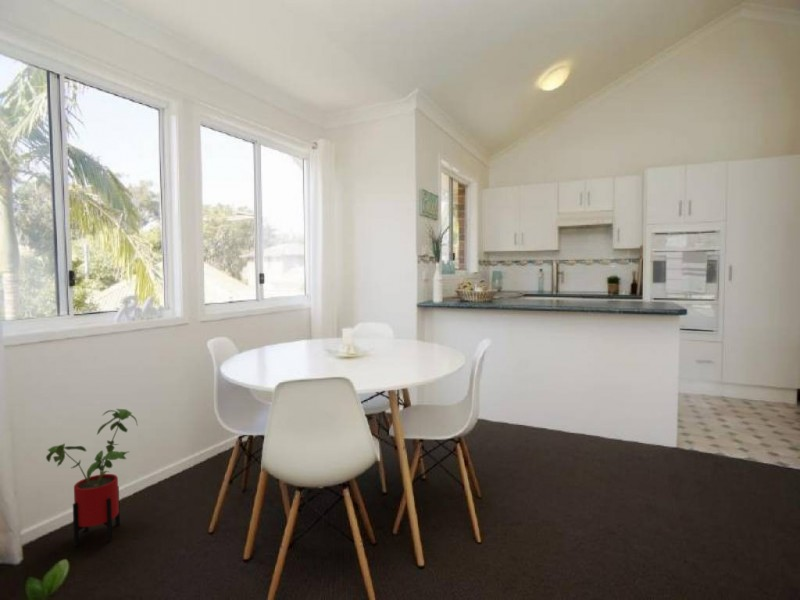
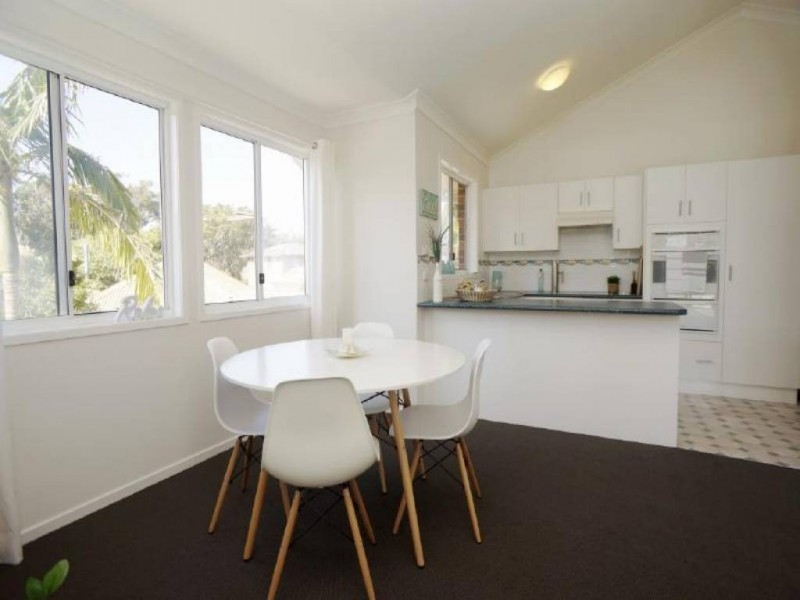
- house plant [45,408,139,547]
